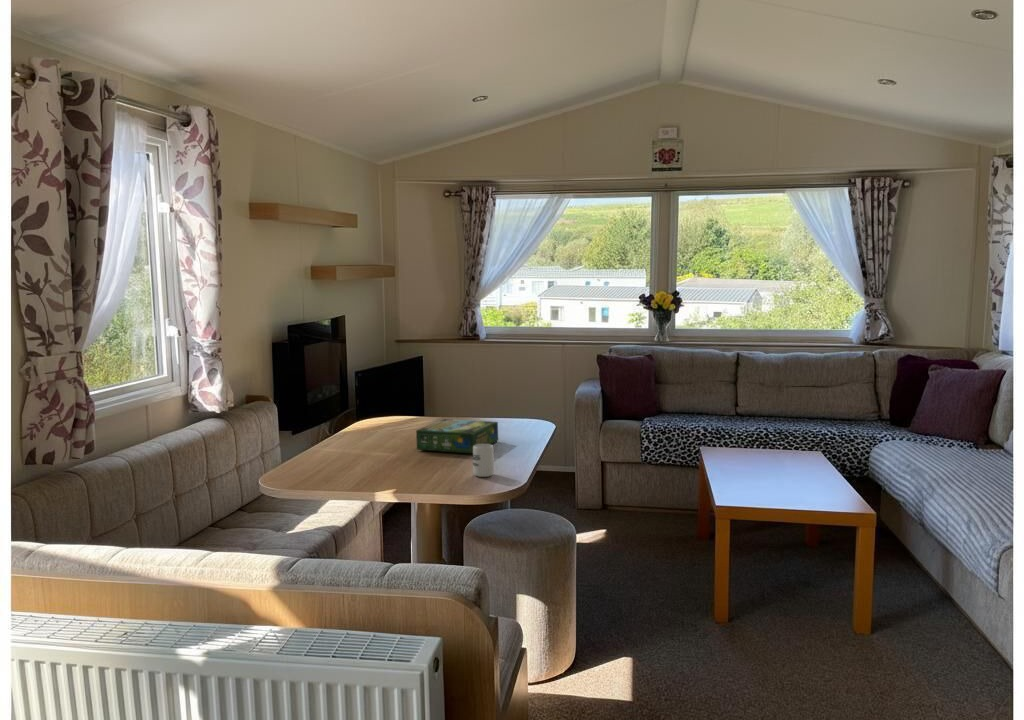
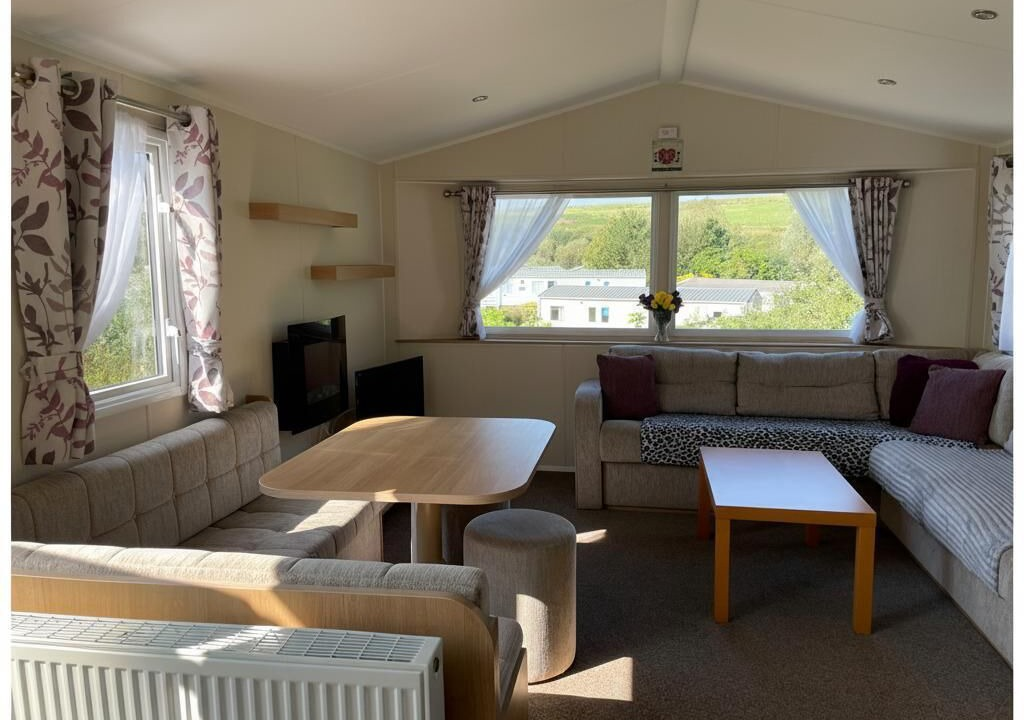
- cup [472,444,495,478]
- board game [415,418,499,454]
